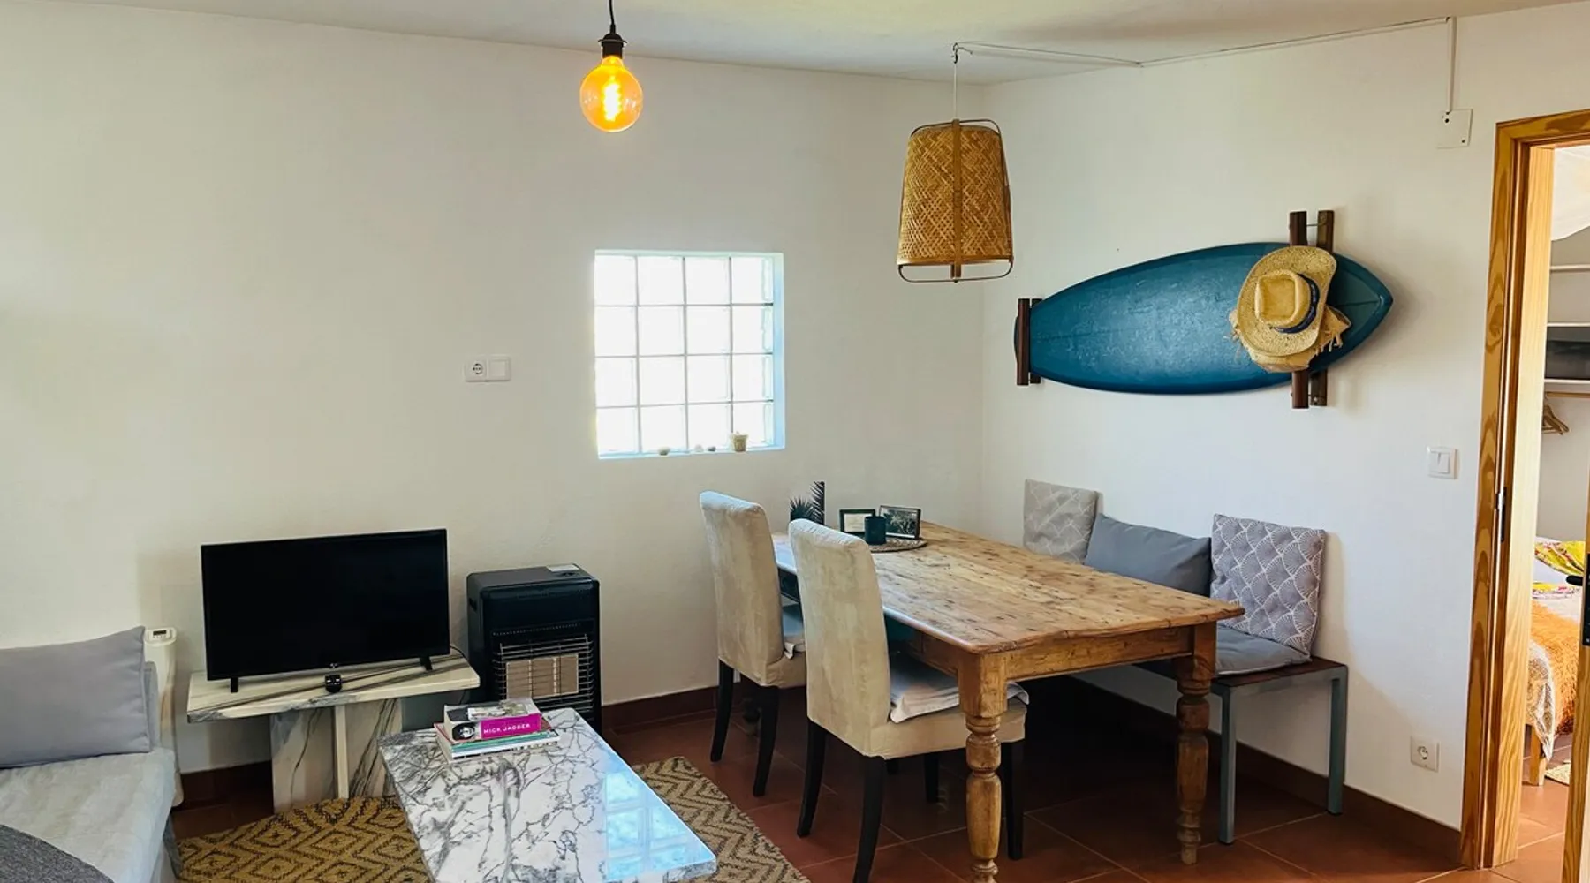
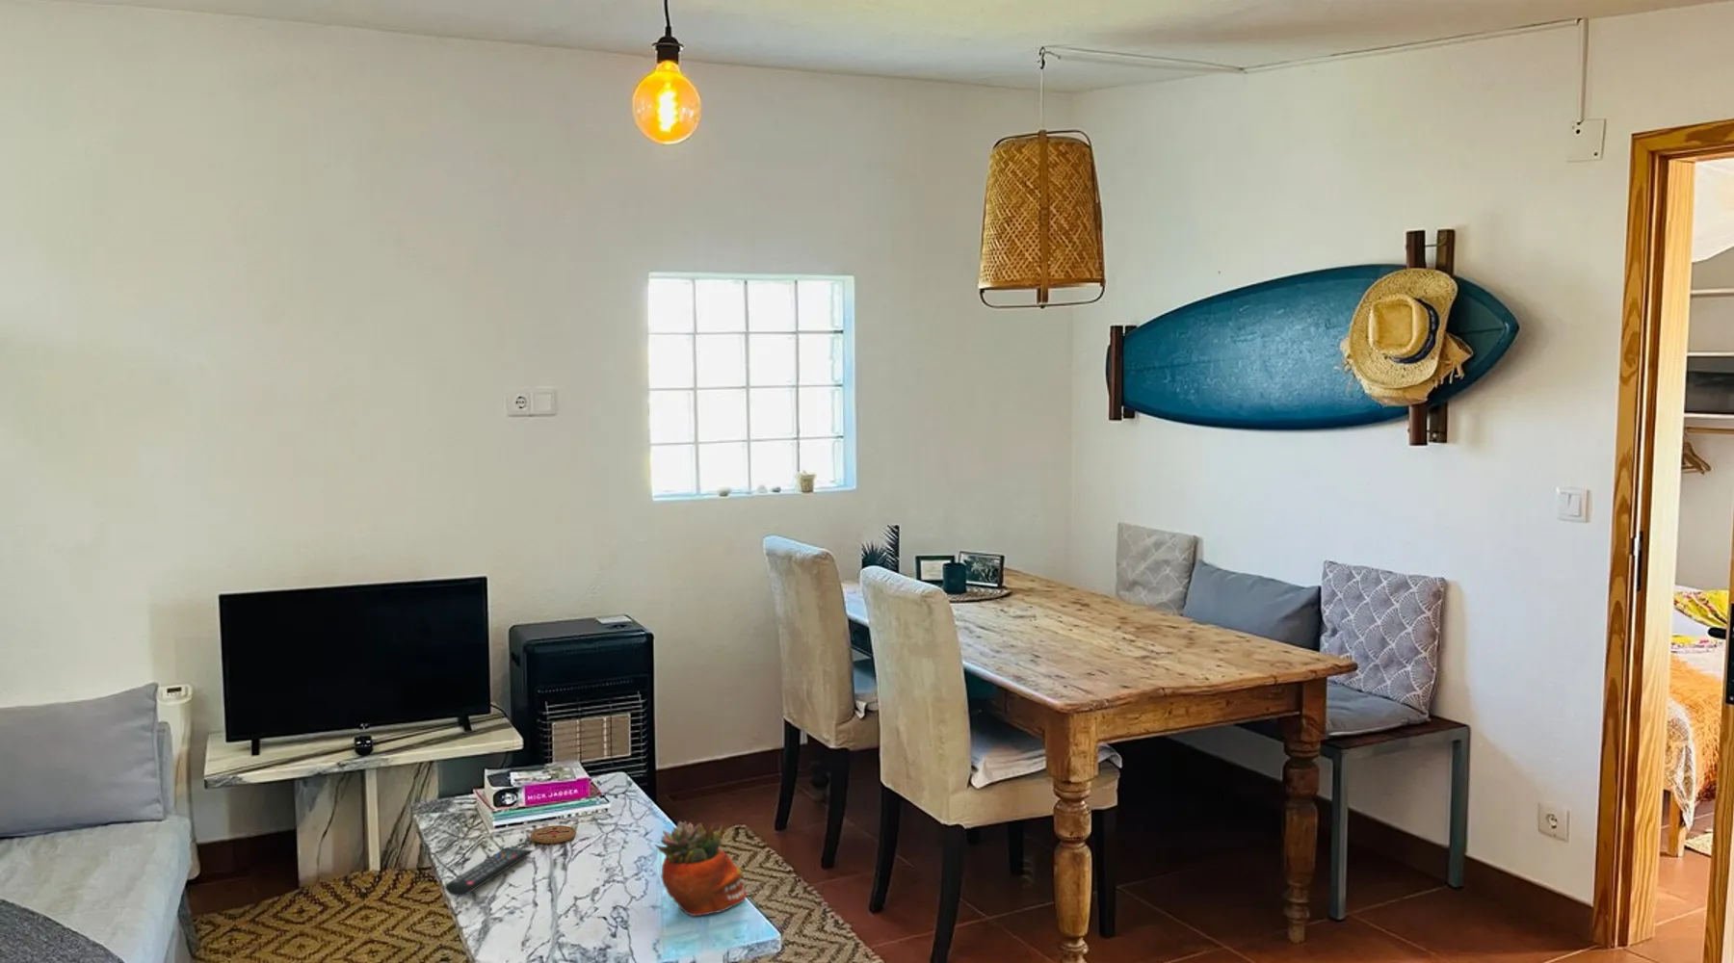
+ coaster [530,824,578,844]
+ remote control [444,847,531,898]
+ succulent planter [654,821,747,917]
